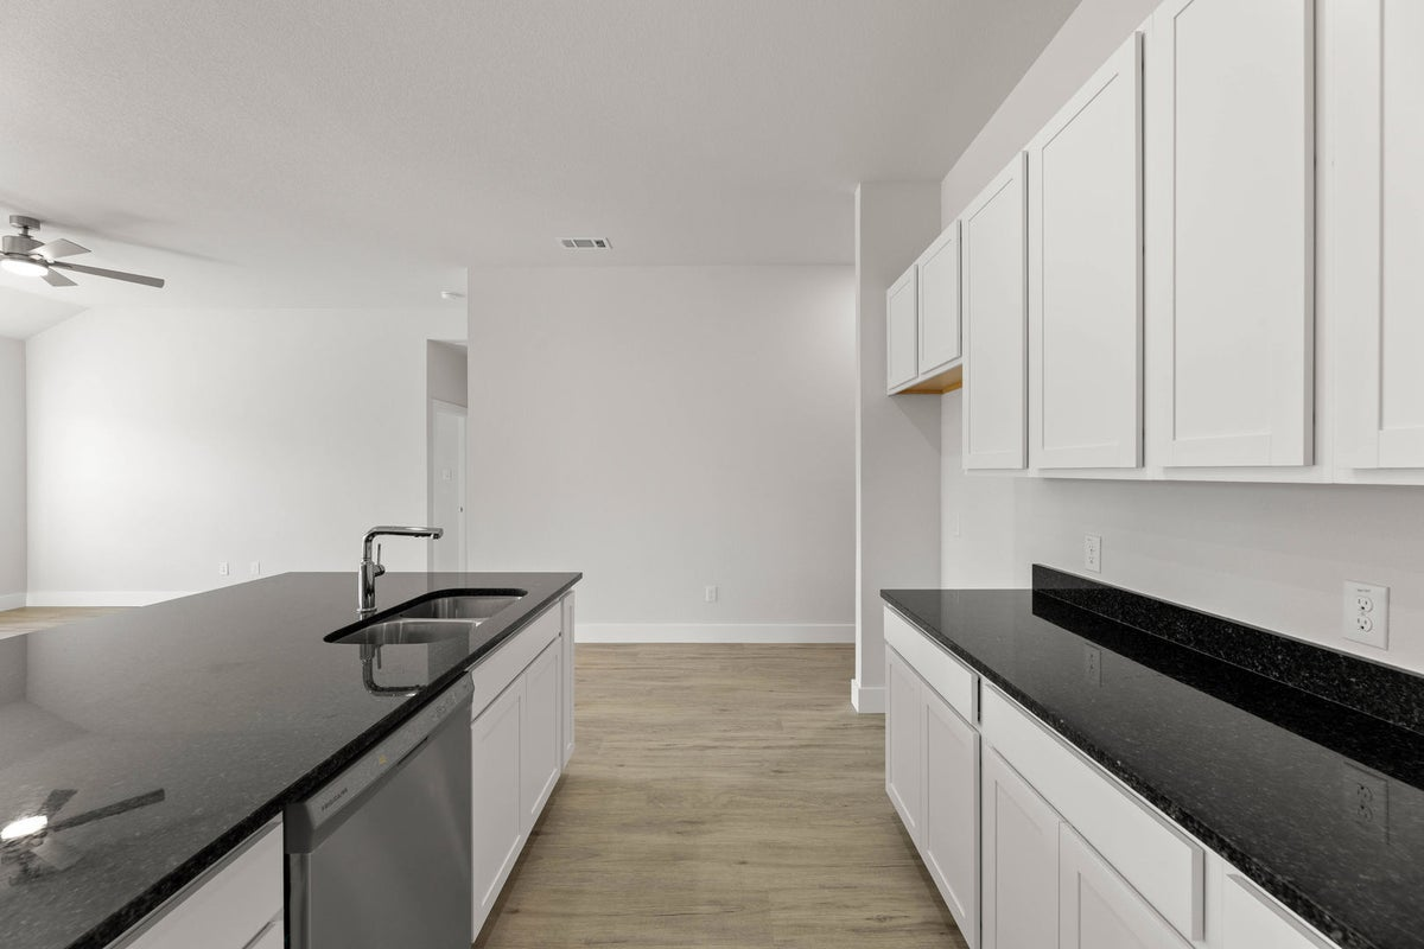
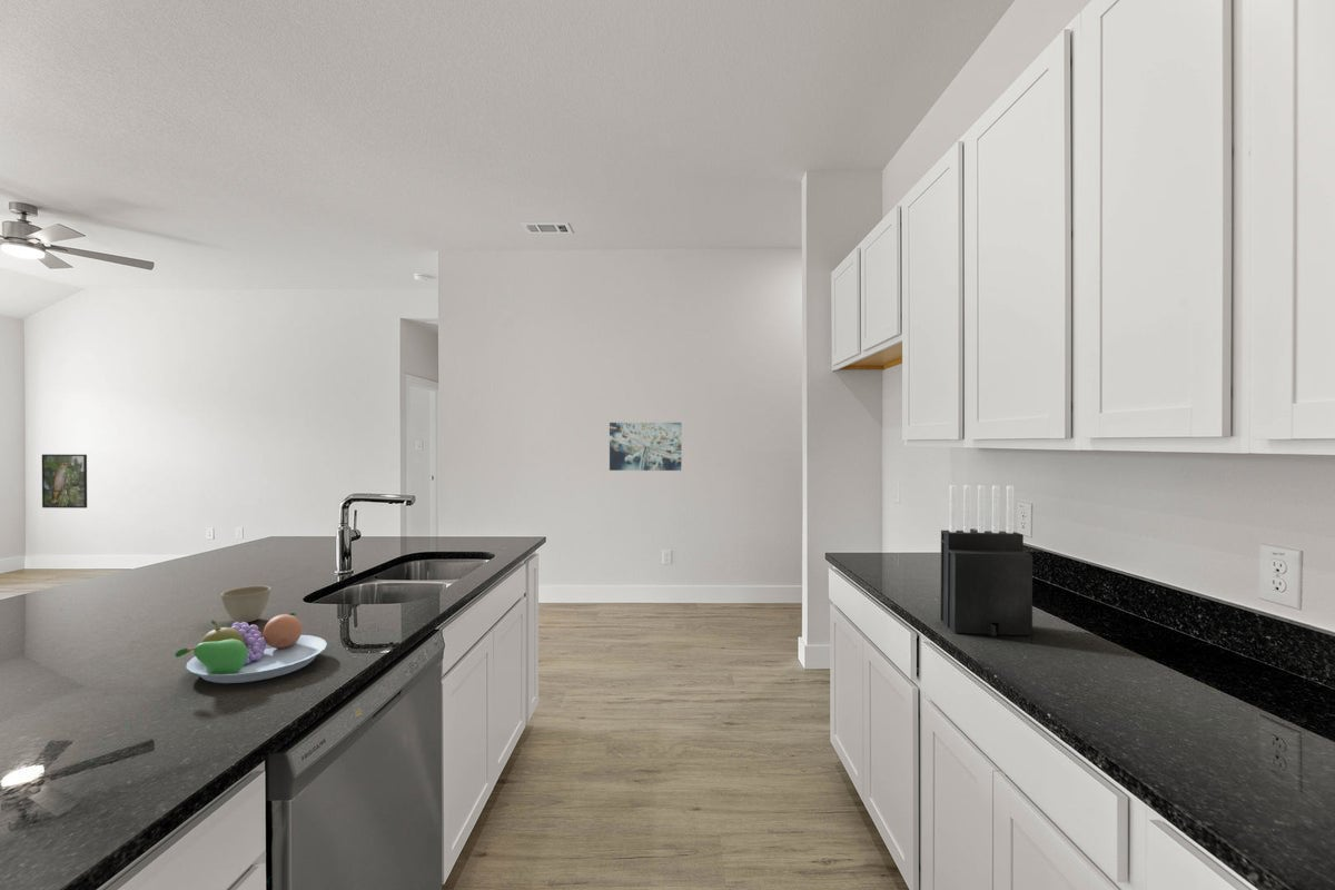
+ fruit bowl [175,612,328,684]
+ knife block [939,484,1034,639]
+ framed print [41,453,88,510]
+ wall art [609,422,683,472]
+ flower pot [220,585,271,623]
